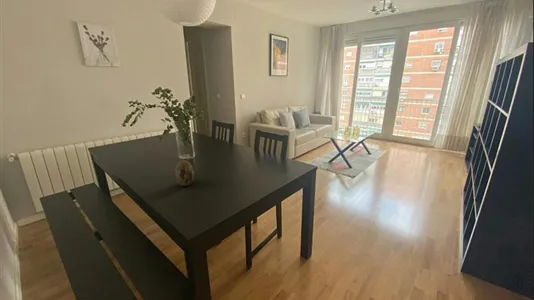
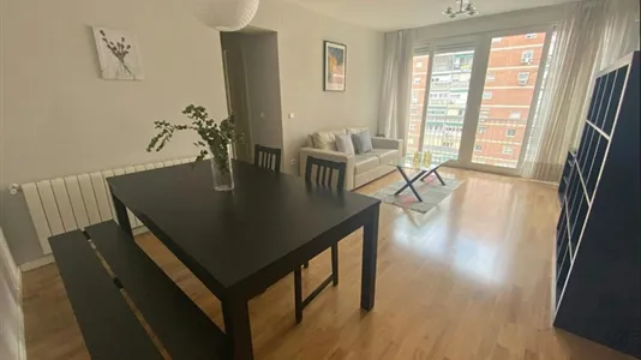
- decorative egg [173,159,195,187]
